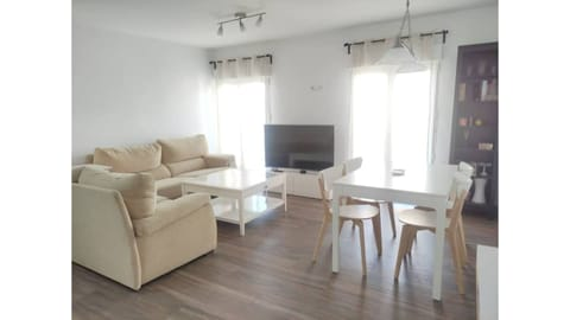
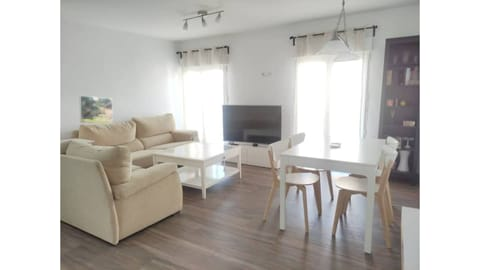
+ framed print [79,95,114,125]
